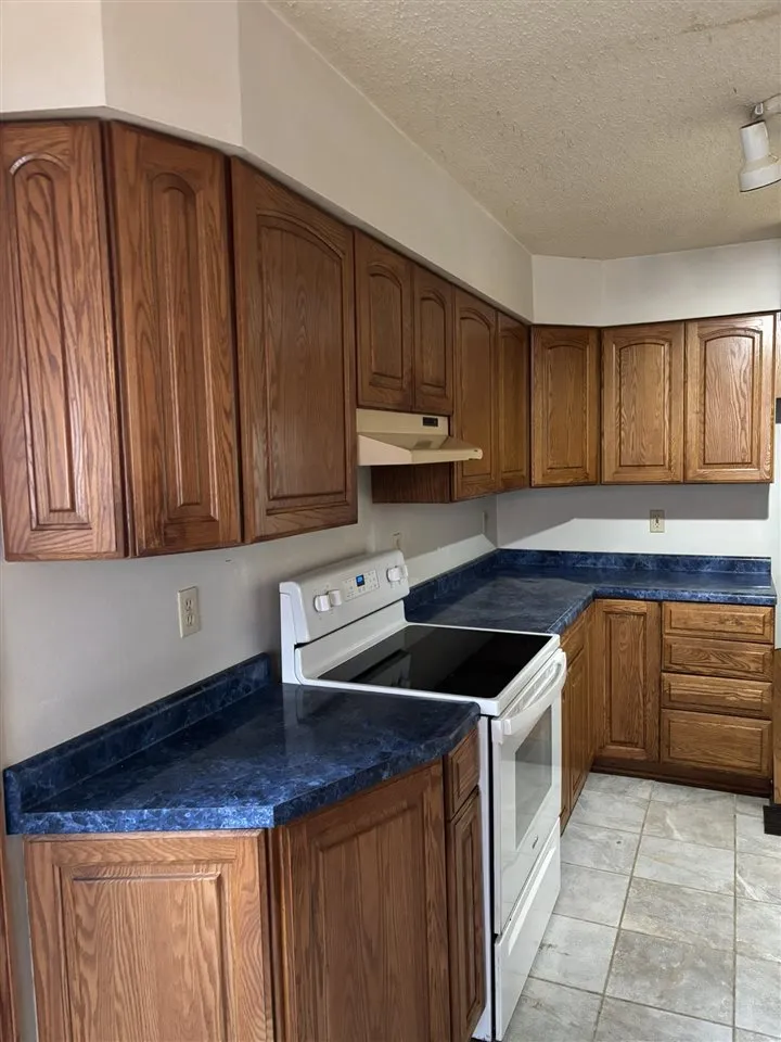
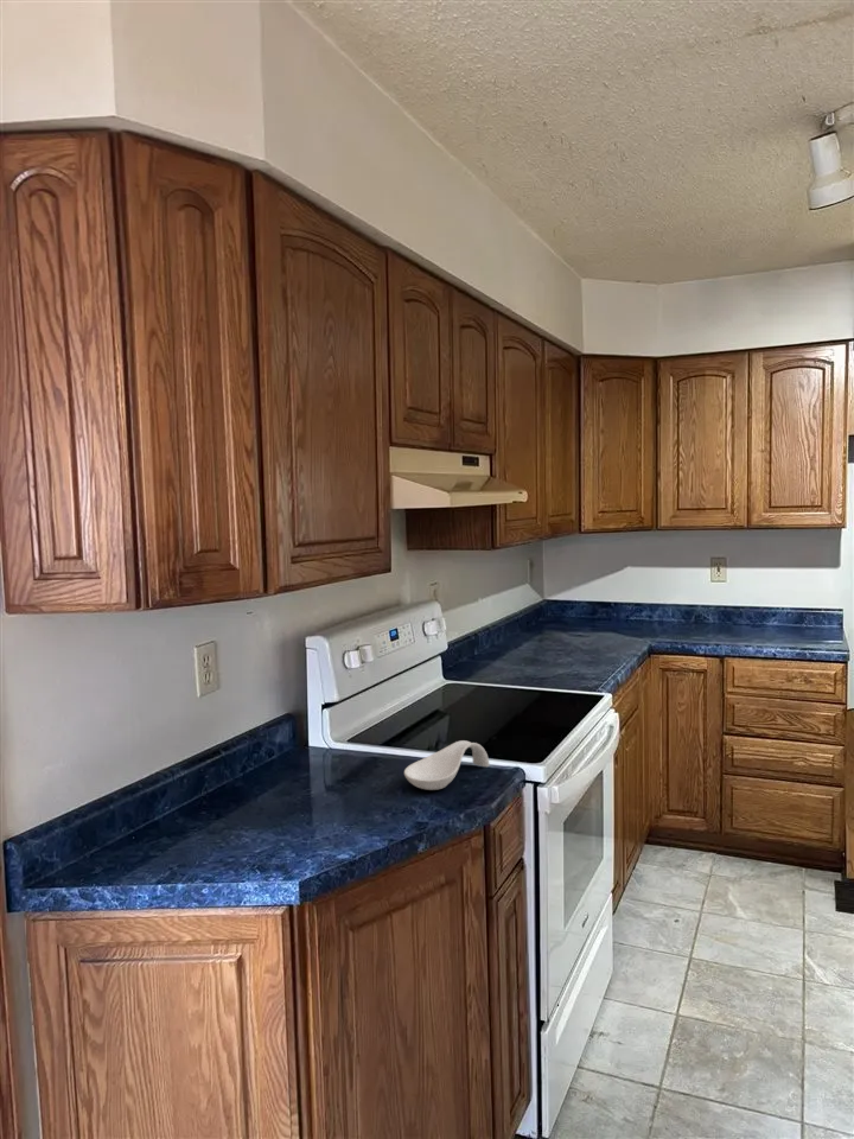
+ spoon rest [403,739,490,791]
